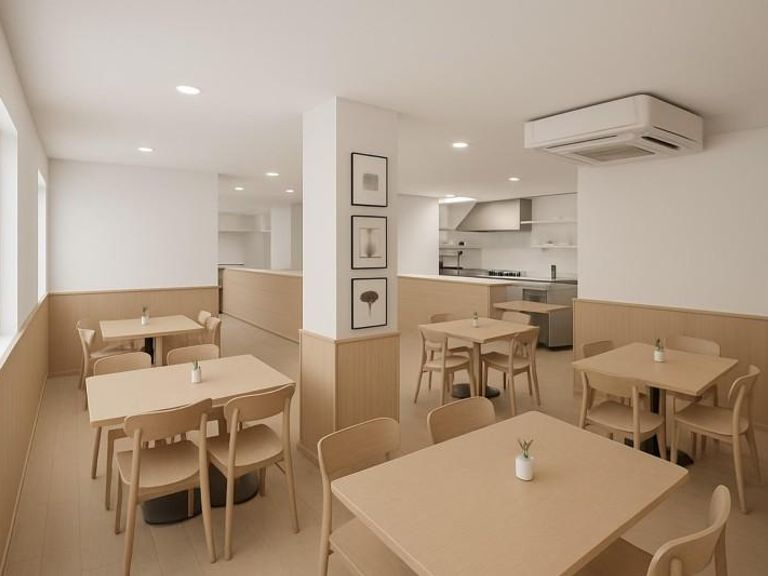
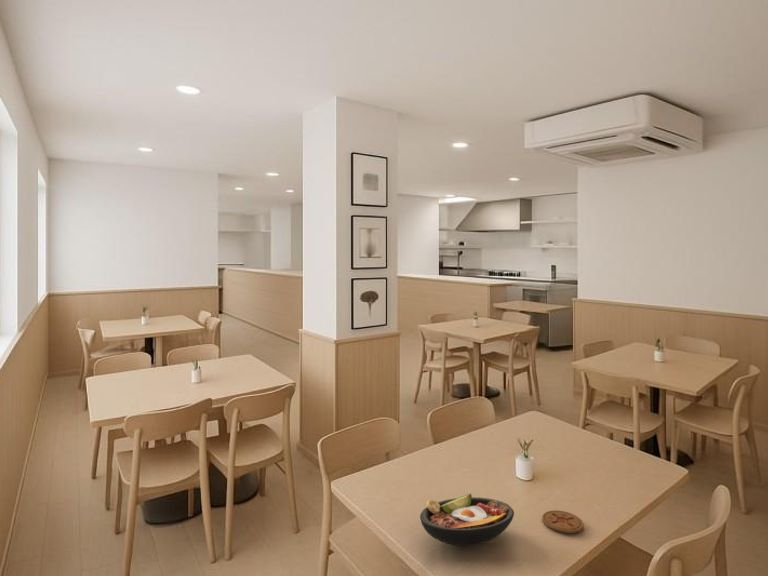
+ coaster [541,509,584,534]
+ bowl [419,493,515,547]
